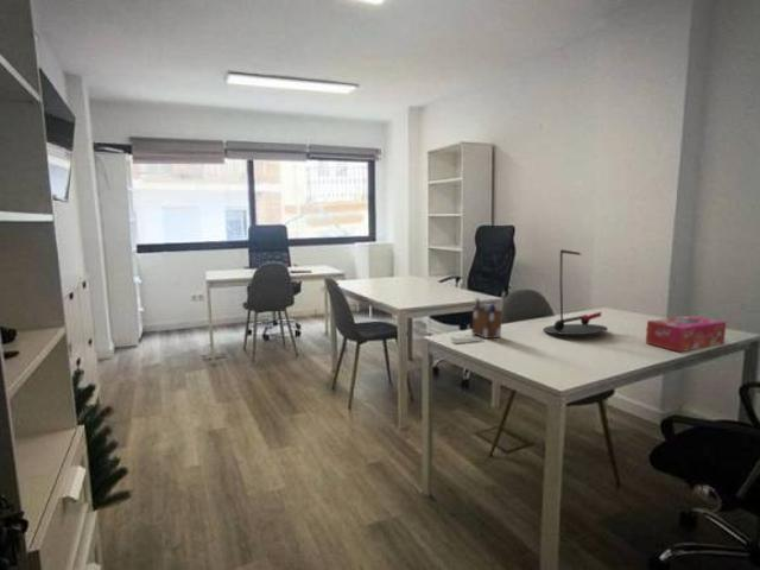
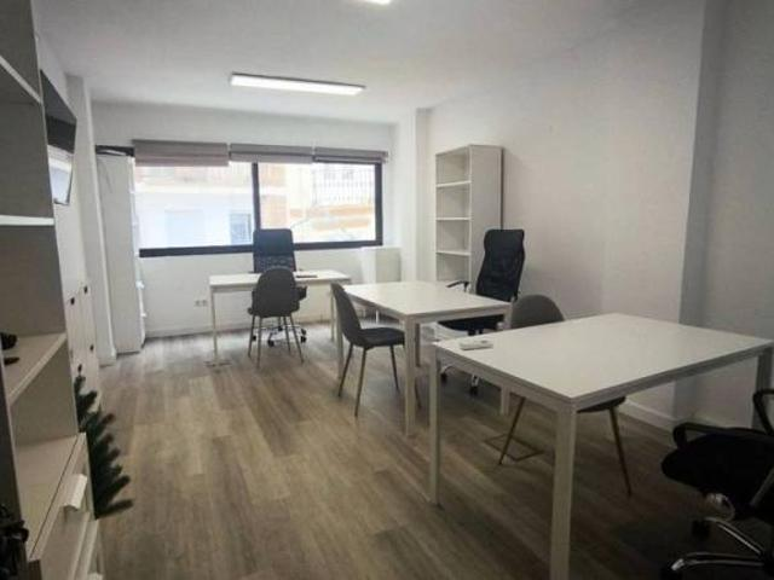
- tissue box [645,315,727,353]
- desk lamp [542,248,609,336]
- desk organizer [470,297,504,340]
